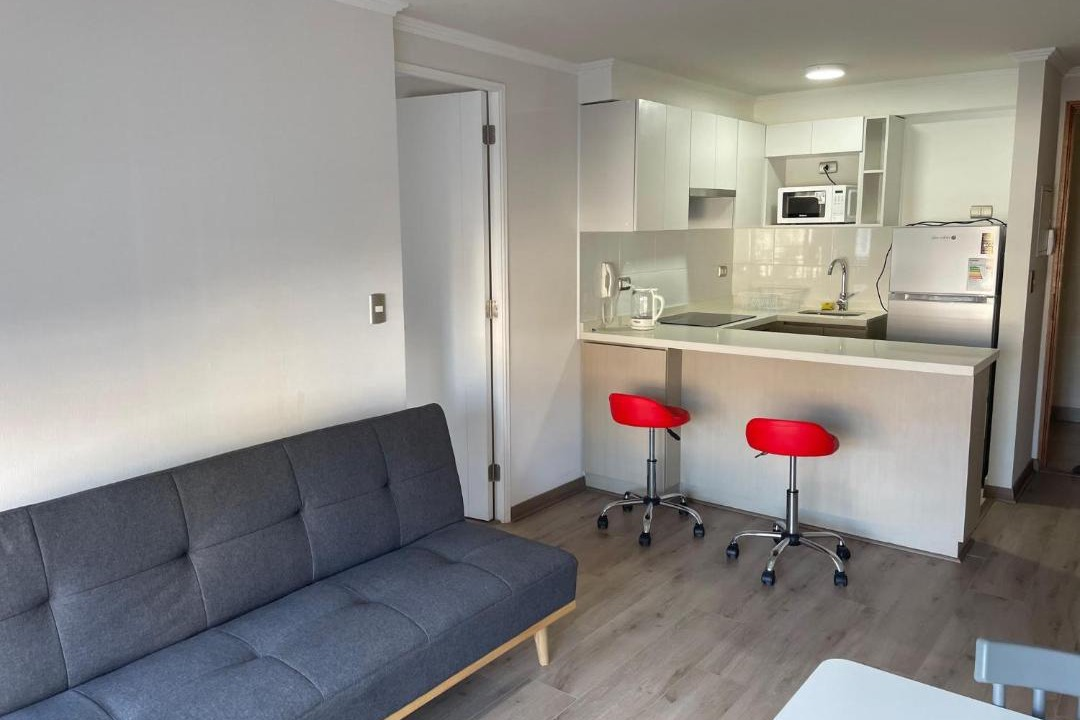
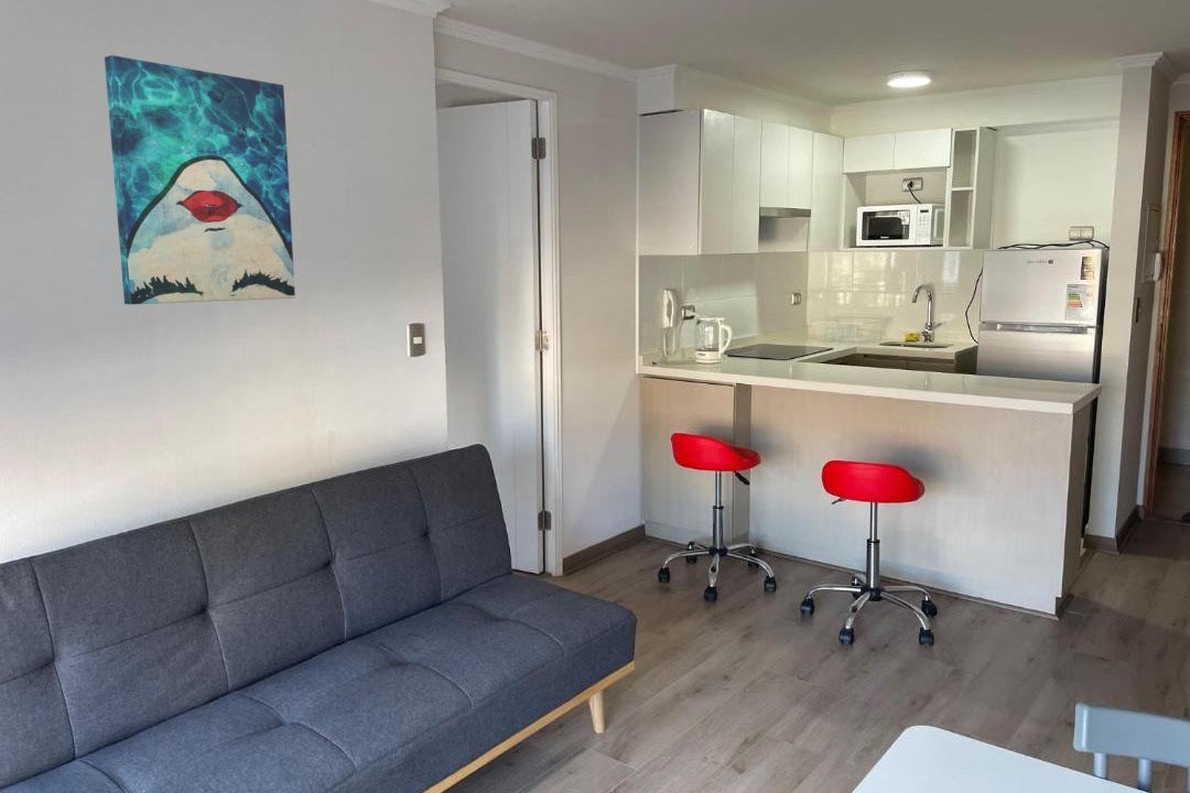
+ wall art [104,54,296,305]
